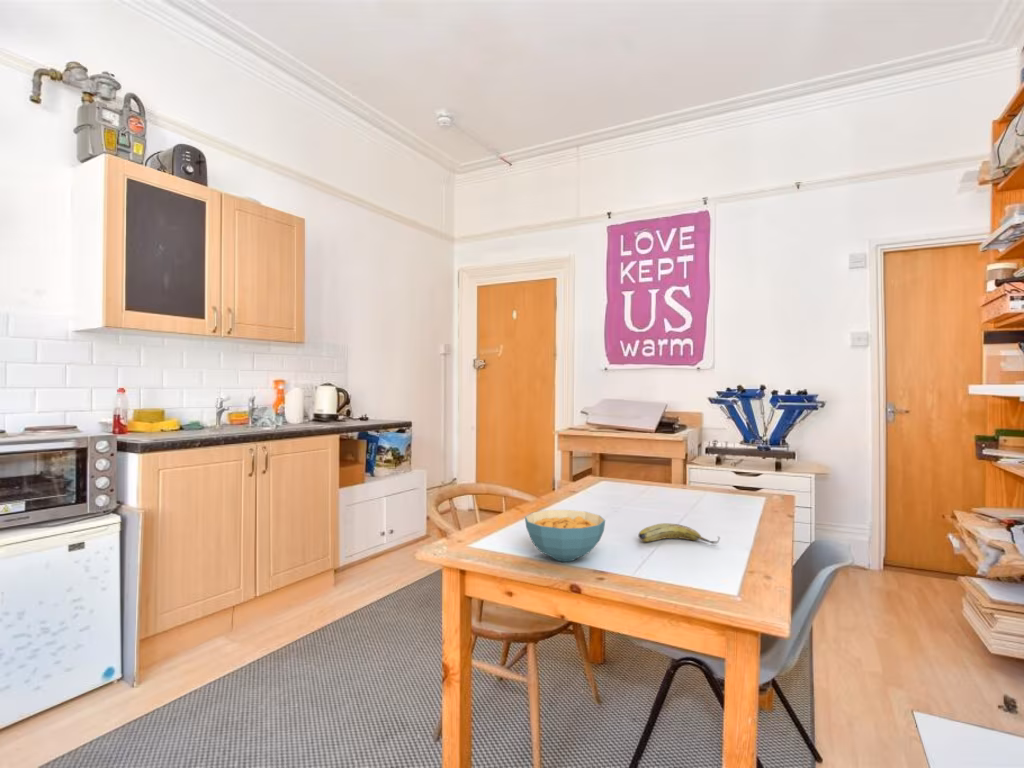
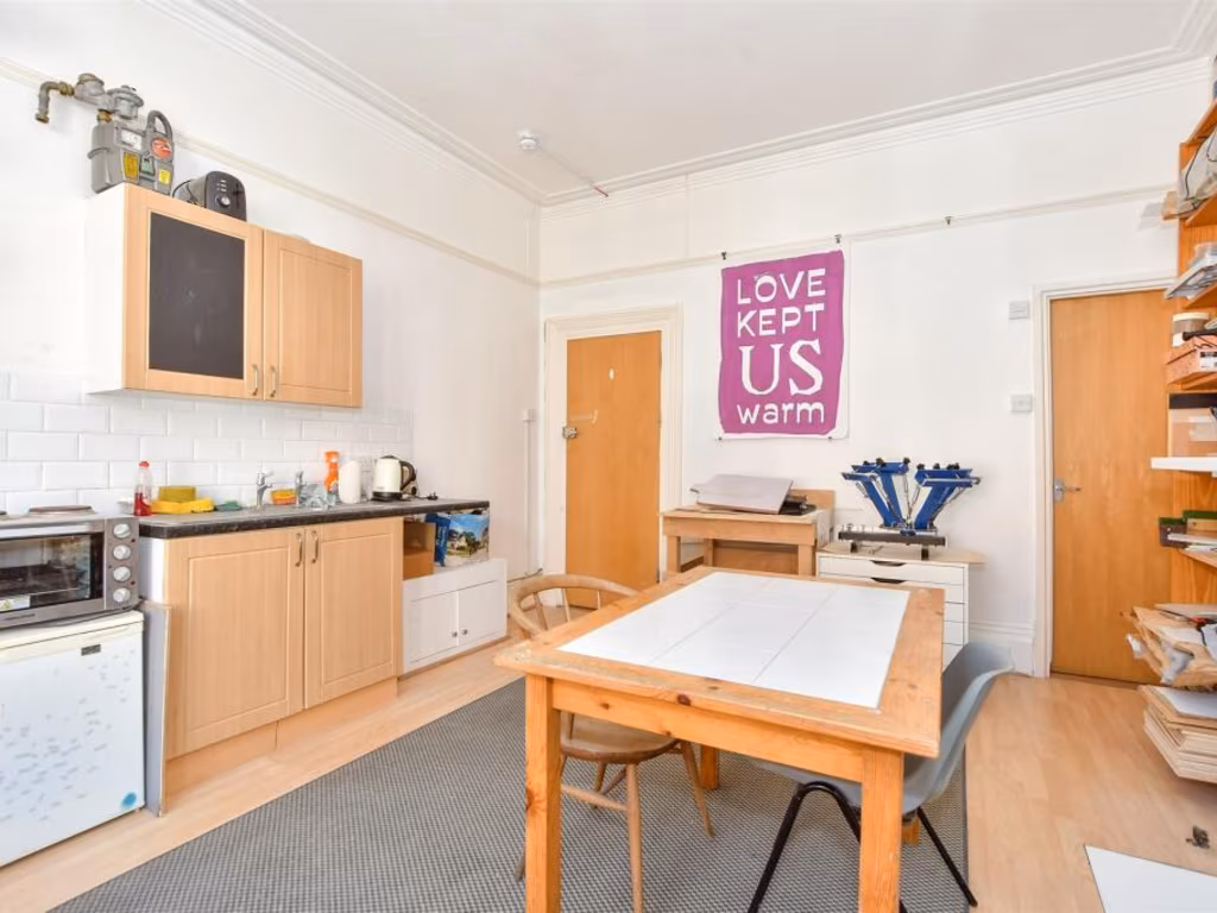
- cereal bowl [524,509,606,562]
- fruit [637,522,721,545]
